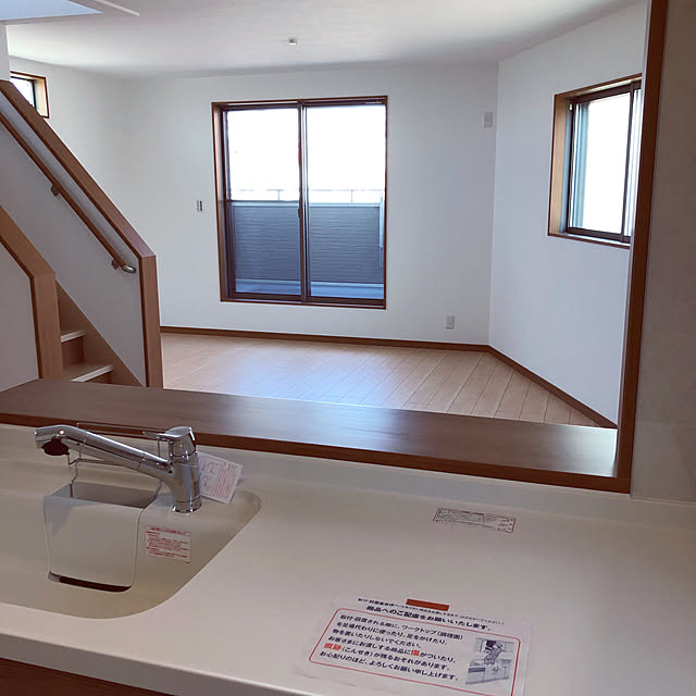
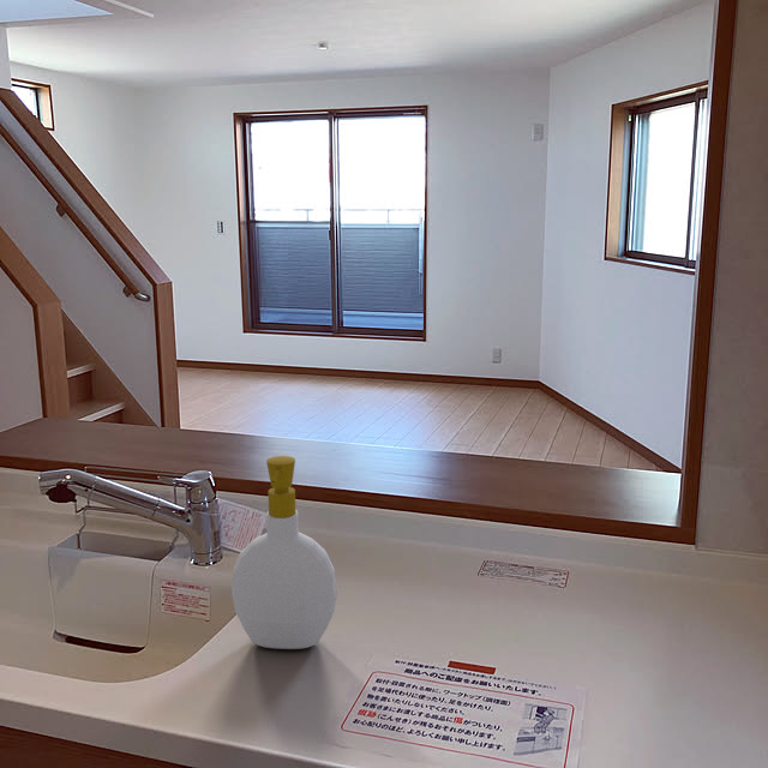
+ soap bottle [230,455,338,650]
